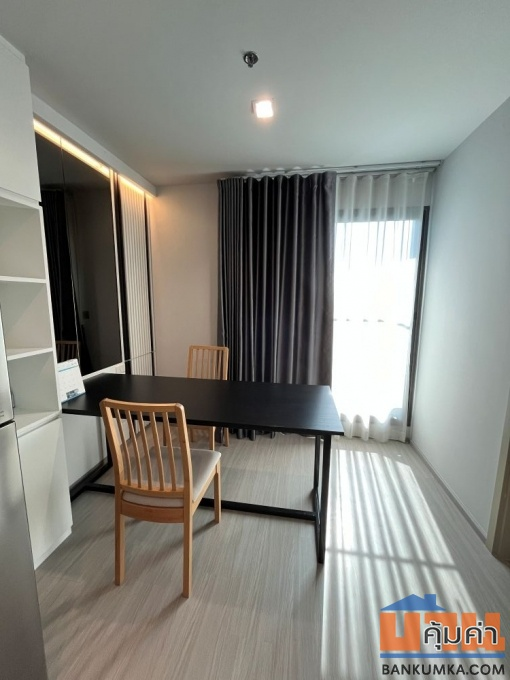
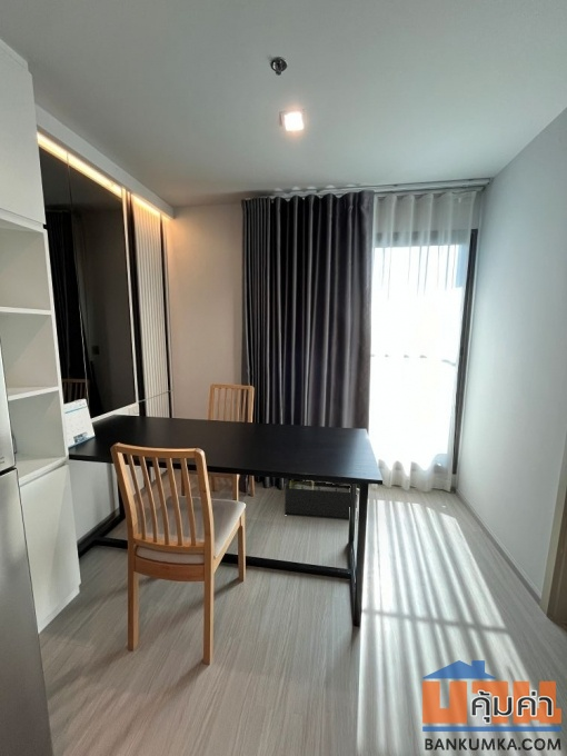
+ storage bin [284,478,358,519]
